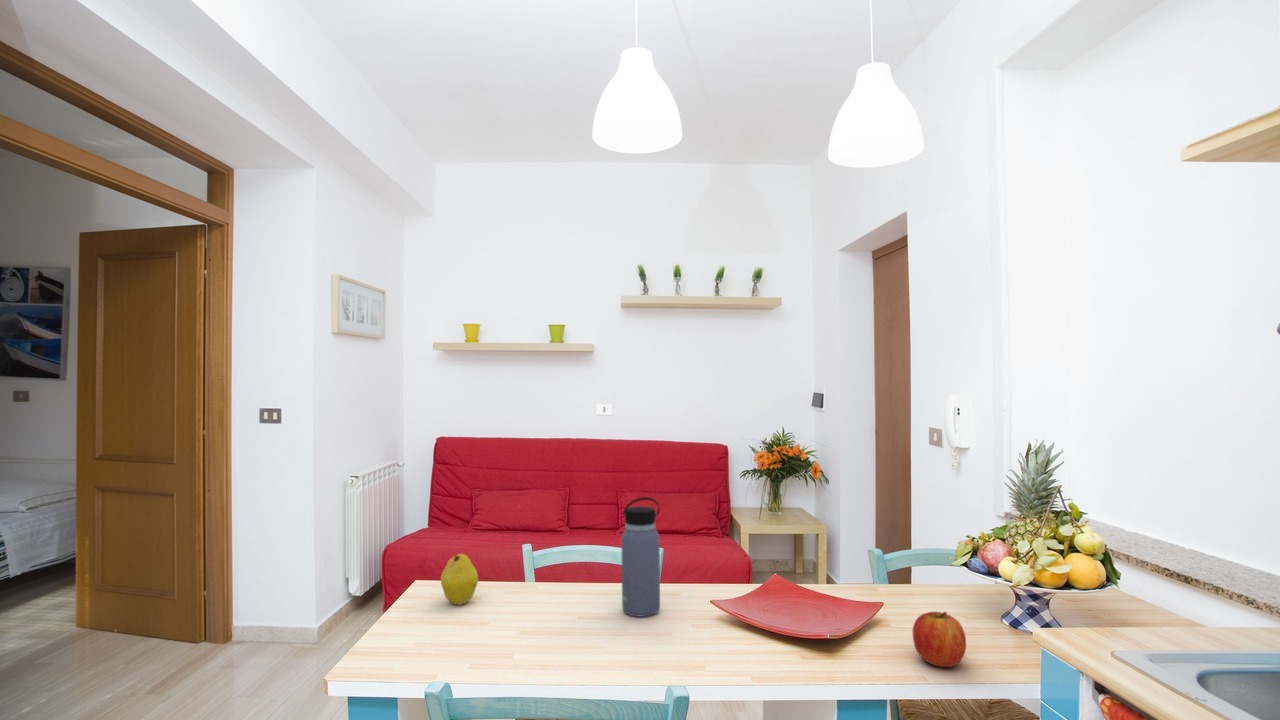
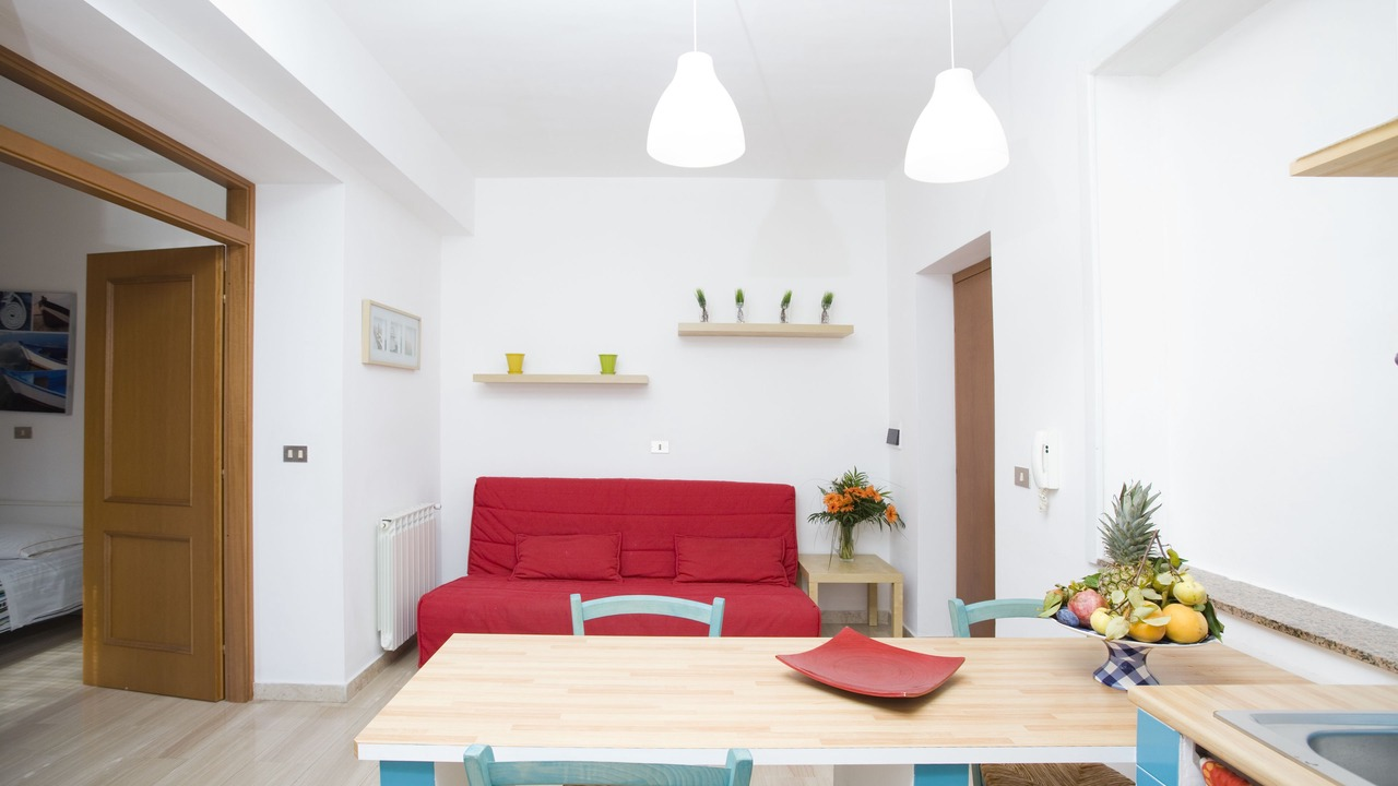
- apple [911,611,967,668]
- water bottle [620,496,661,618]
- fruit [440,553,479,606]
